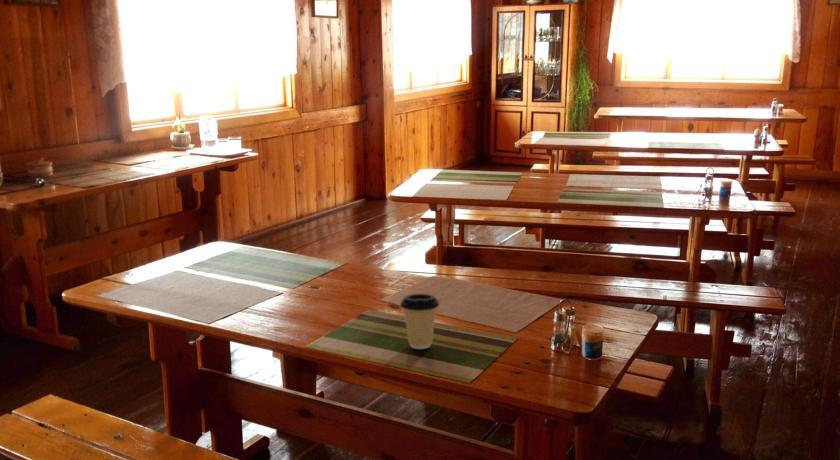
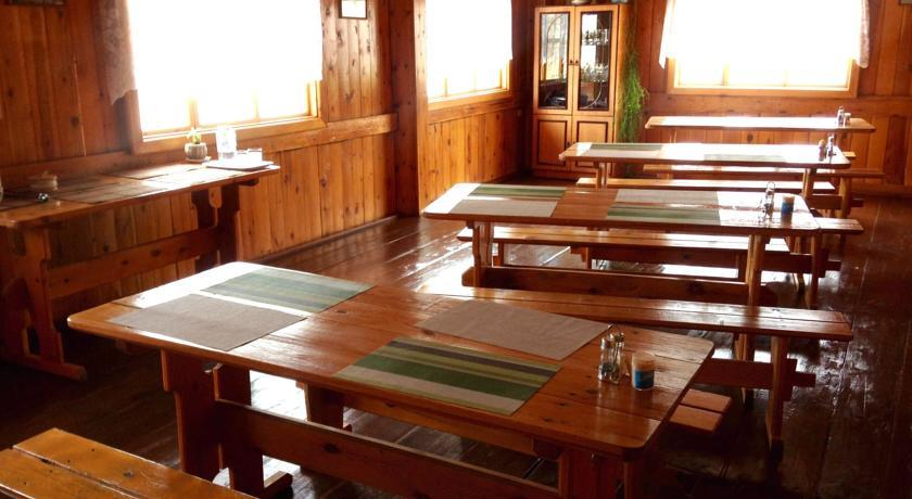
- coffee cup [399,293,440,350]
